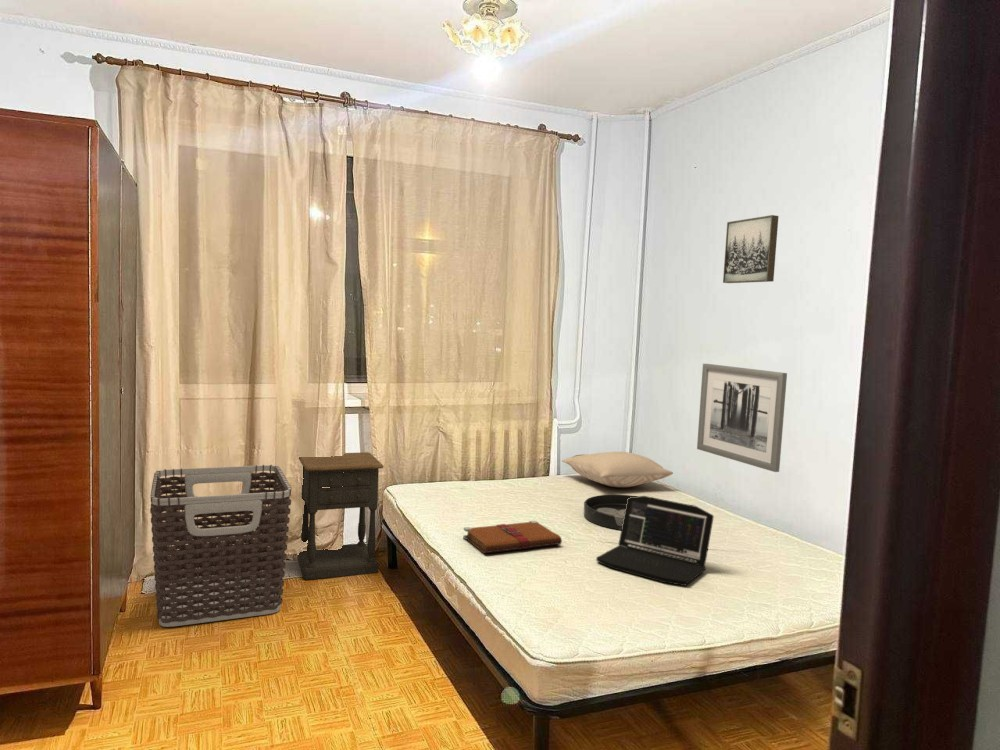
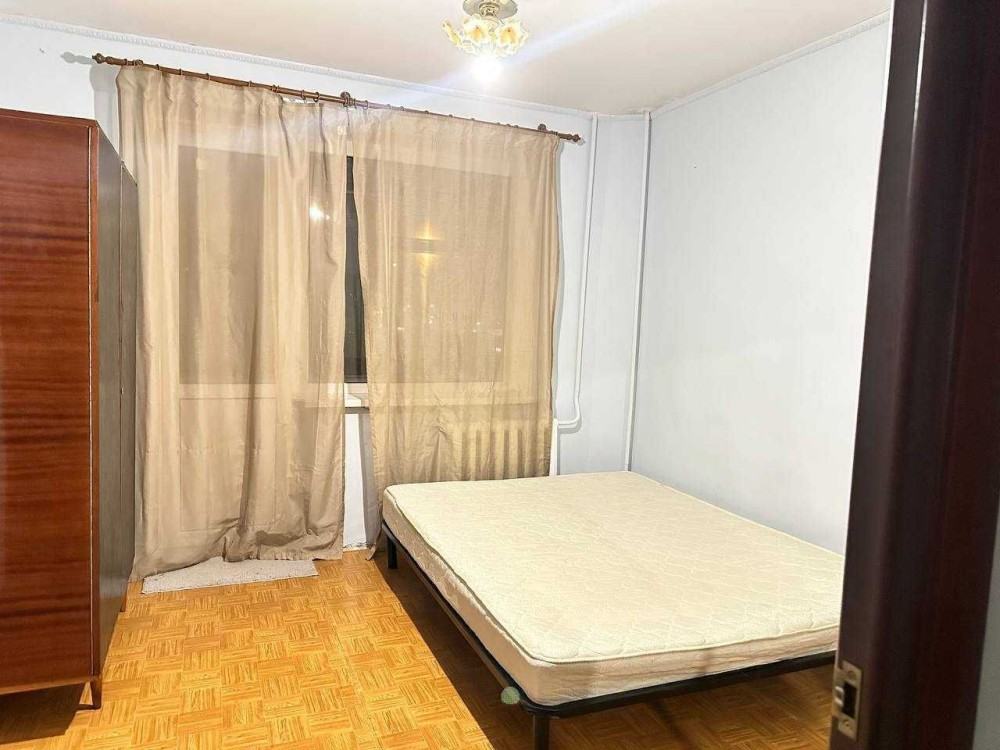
- wall art [696,363,788,473]
- tray [583,494,638,531]
- nightstand [296,451,385,581]
- book [462,520,563,554]
- pillow [561,451,674,488]
- clothes hamper [149,464,292,628]
- wall art [722,214,780,284]
- laptop [595,495,715,587]
